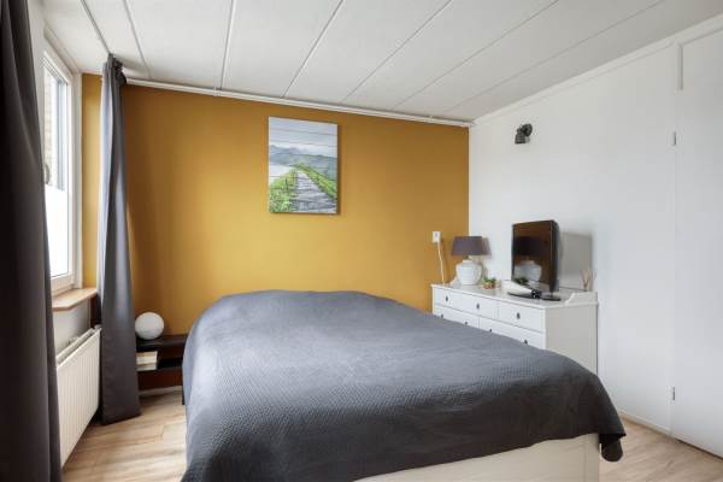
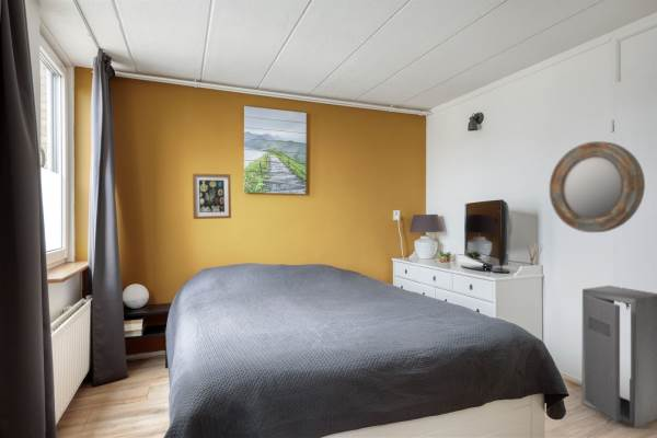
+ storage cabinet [580,285,657,428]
+ wall art [192,172,232,220]
+ home mirror [549,140,646,233]
